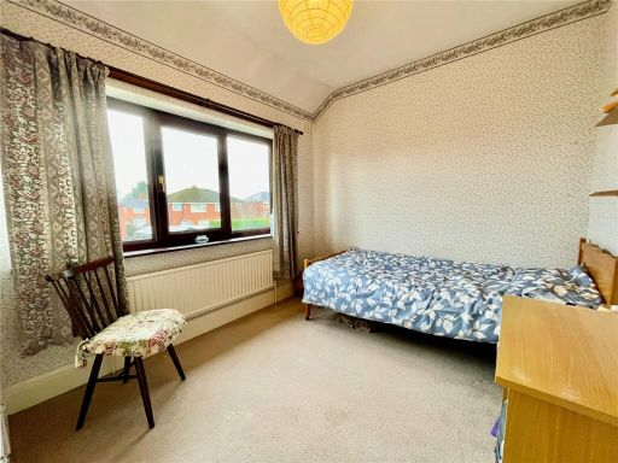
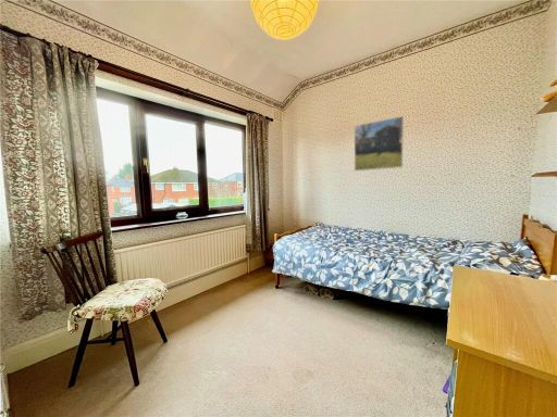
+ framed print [354,115,405,172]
